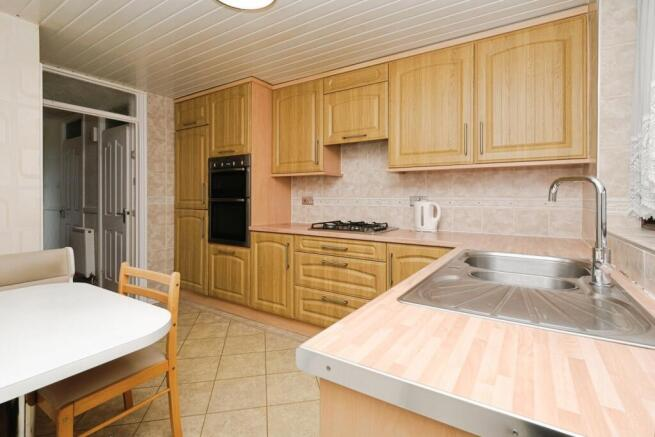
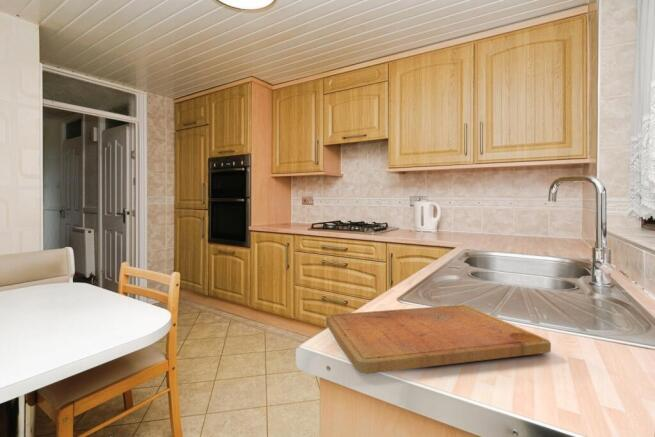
+ cutting board [325,304,552,375]
